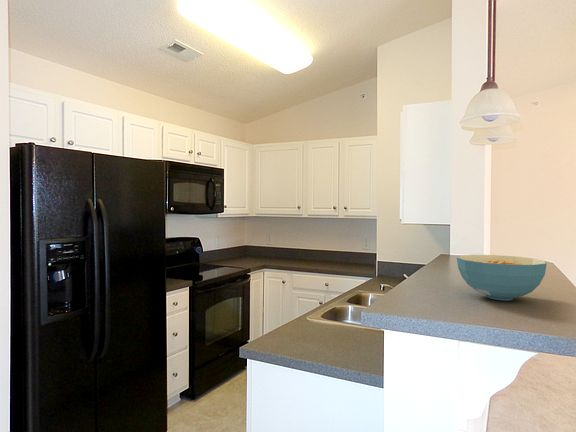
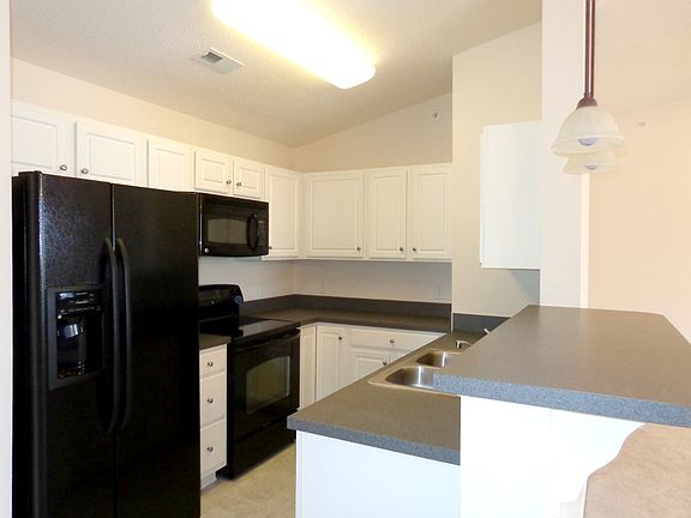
- cereal bowl [456,254,548,302]
